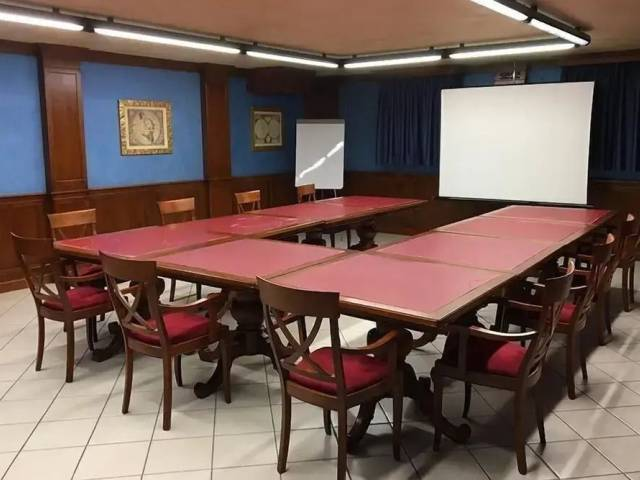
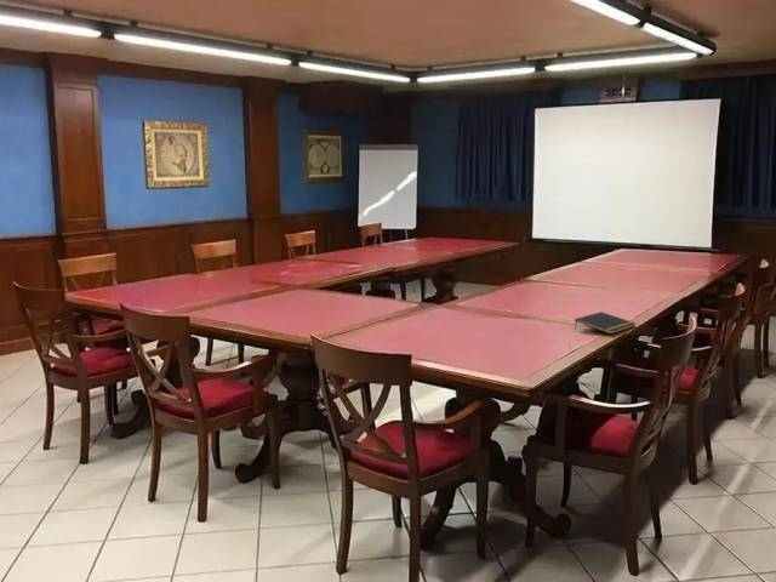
+ notepad [574,310,637,335]
